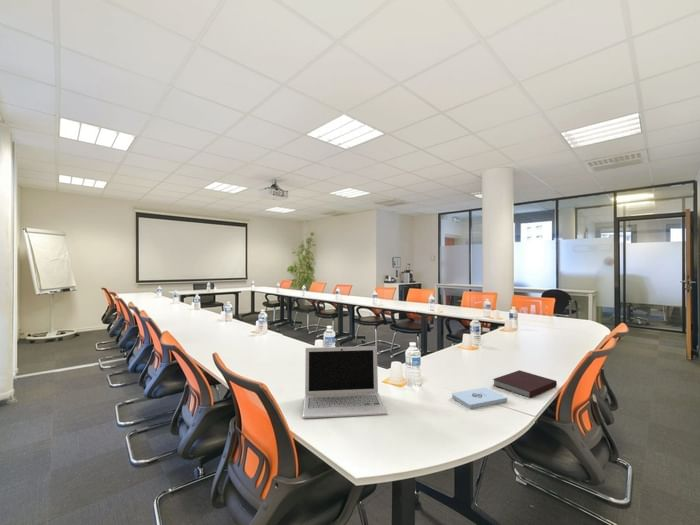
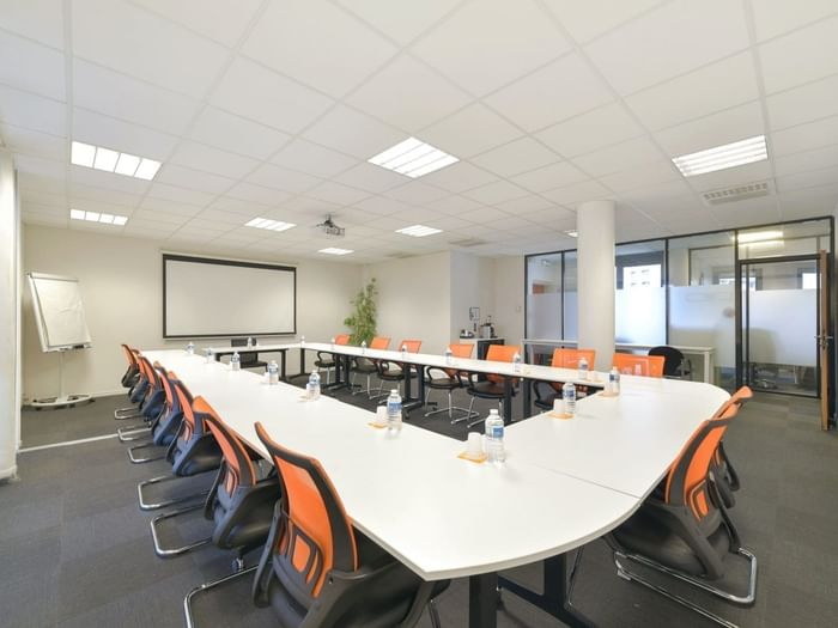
- notepad [451,387,508,410]
- notebook [492,369,558,399]
- laptop [301,345,389,419]
